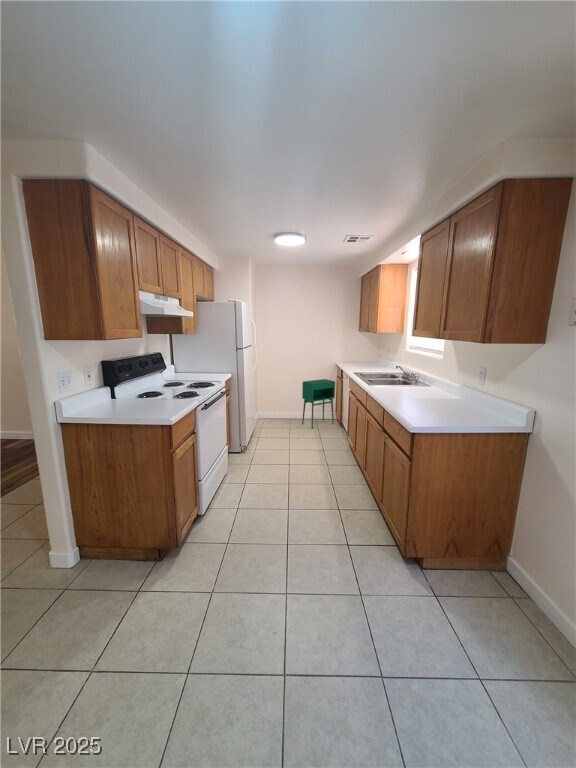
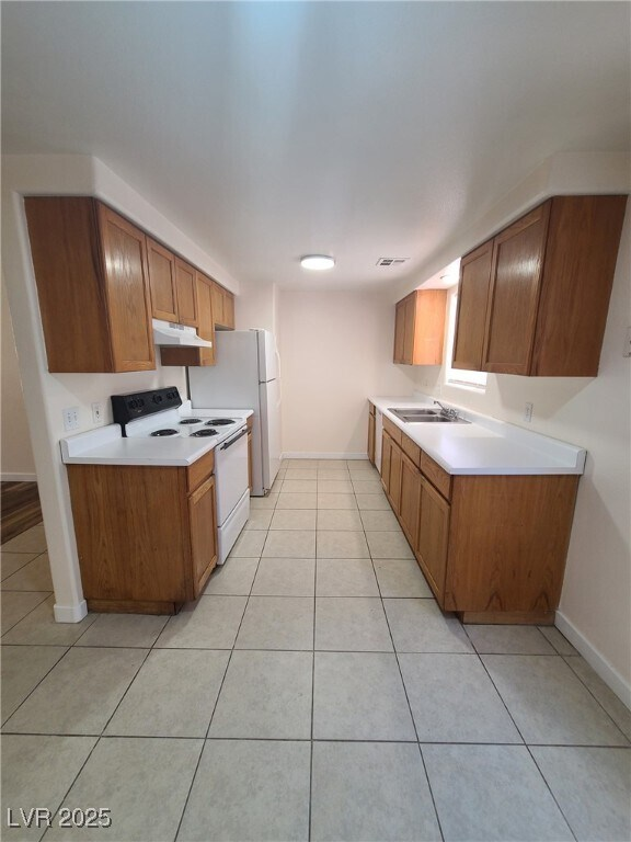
- storage cabinet [301,378,336,430]
